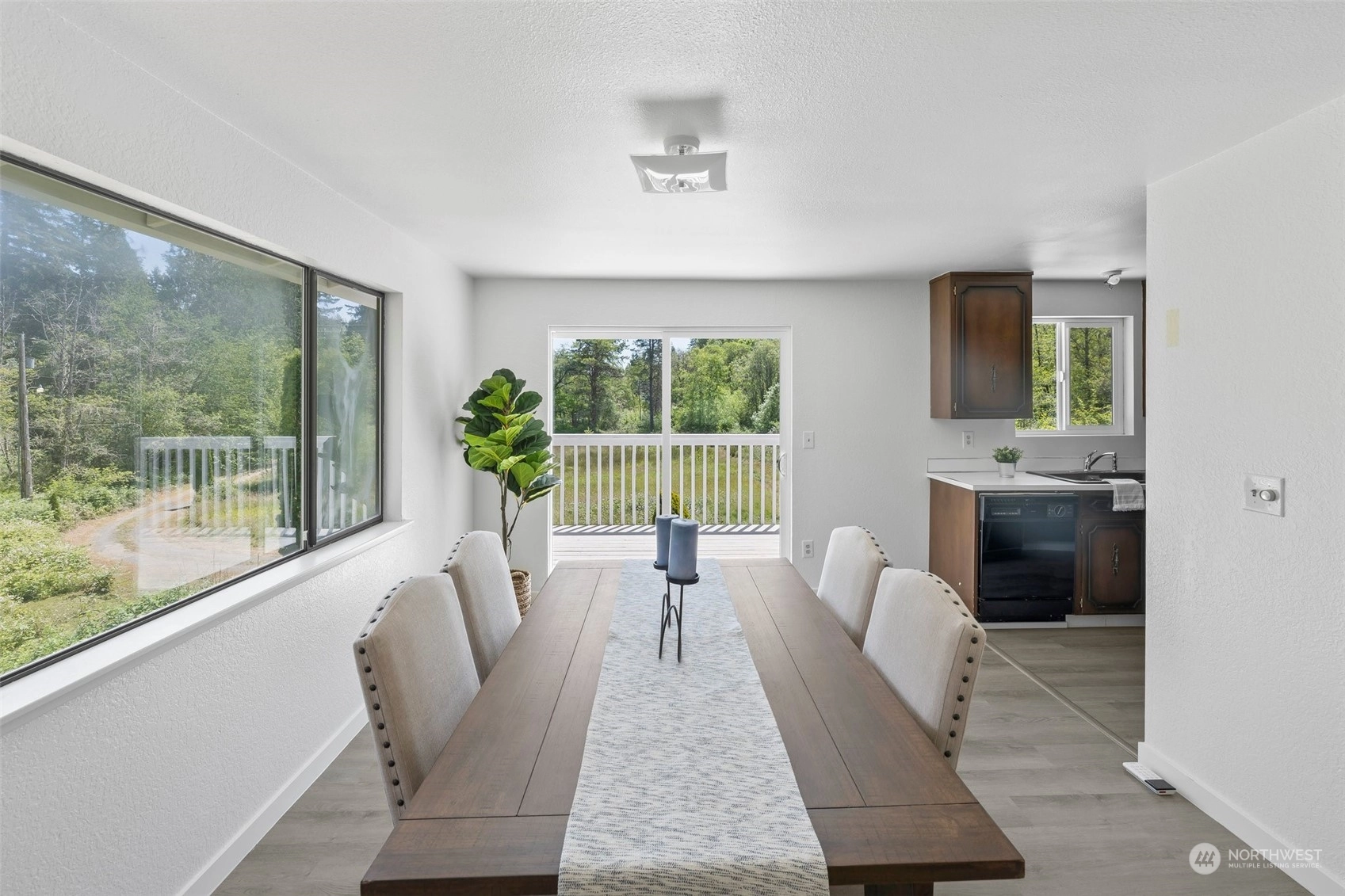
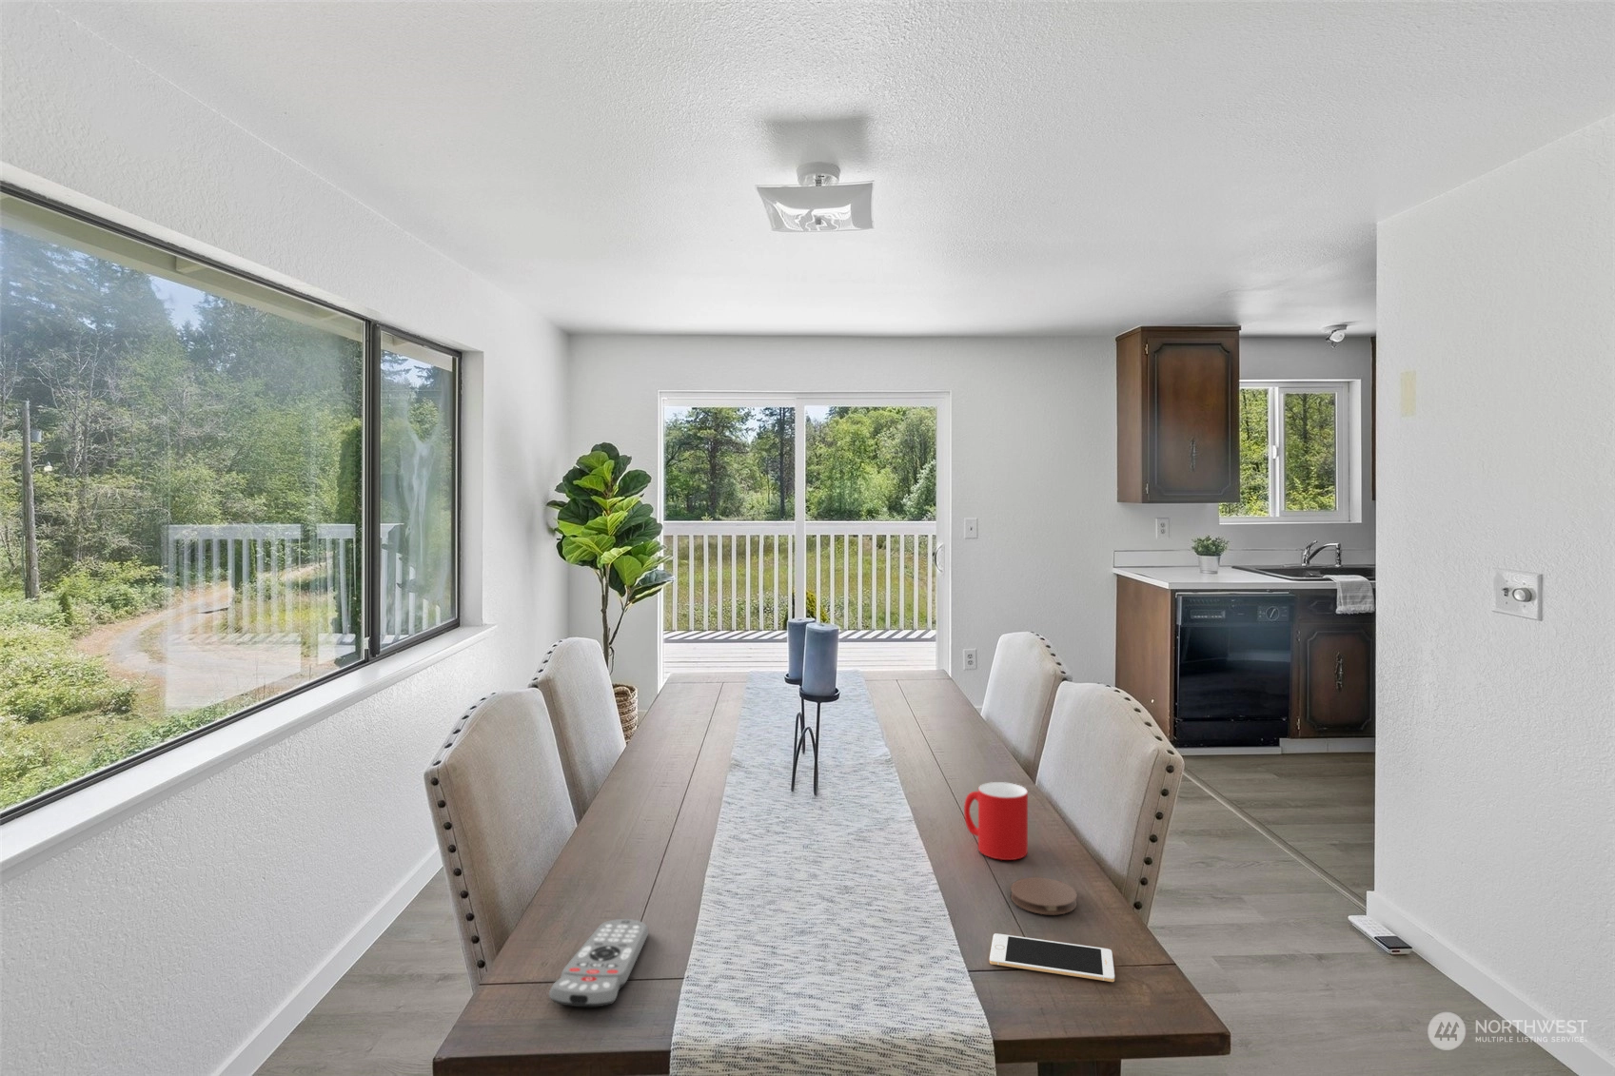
+ remote control [549,917,650,1008]
+ coaster [1010,877,1078,916]
+ cup [963,781,1029,861]
+ cell phone [988,932,1115,982]
